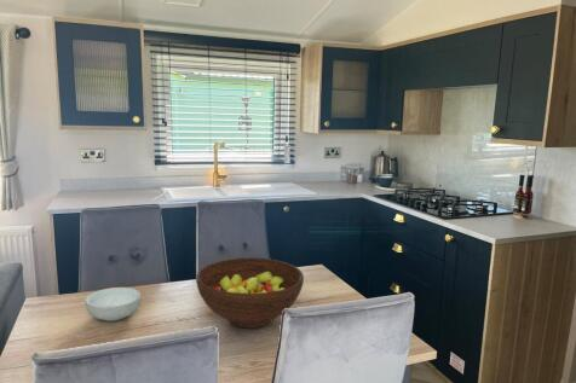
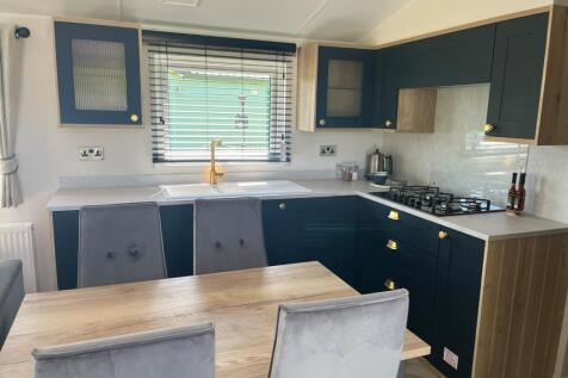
- cereal bowl [85,286,142,323]
- fruit bowl [195,256,305,330]
